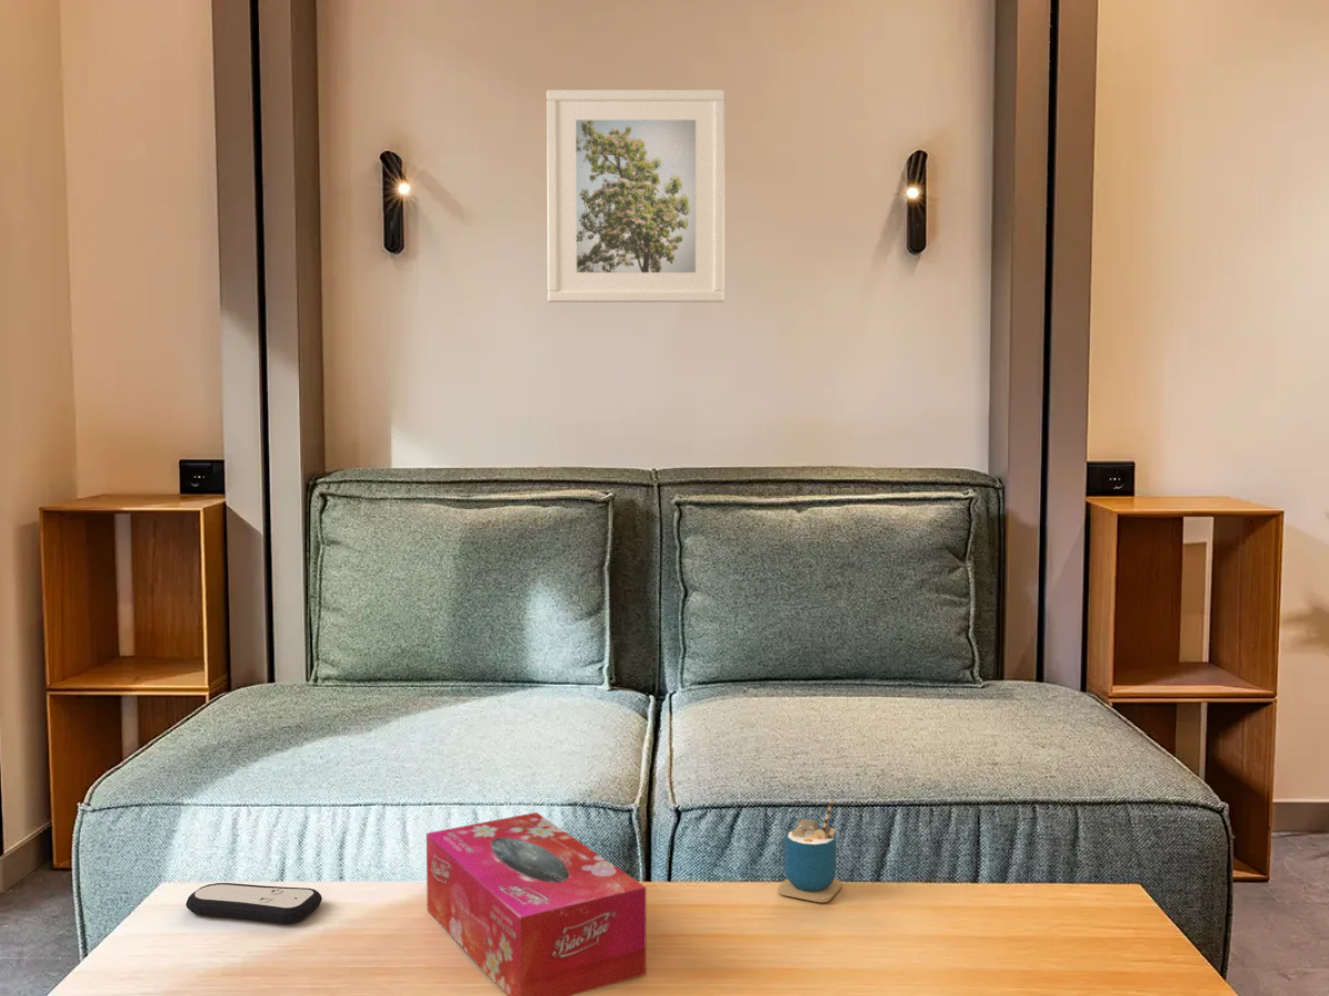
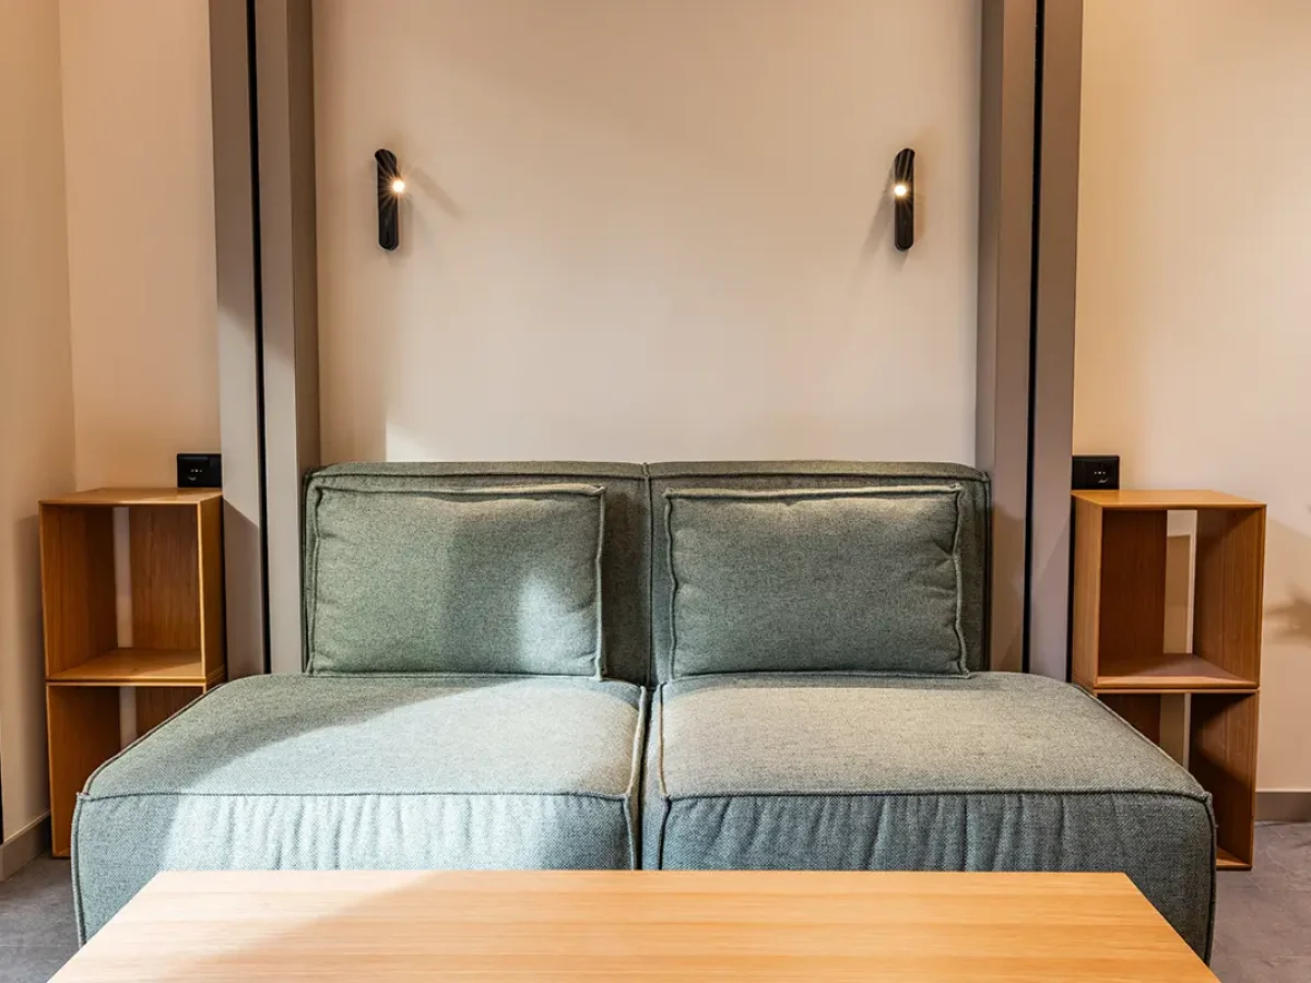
- tissue box [425,811,647,996]
- cup [777,798,843,903]
- remote control [185,882,323,925]
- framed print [546,89,727,303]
